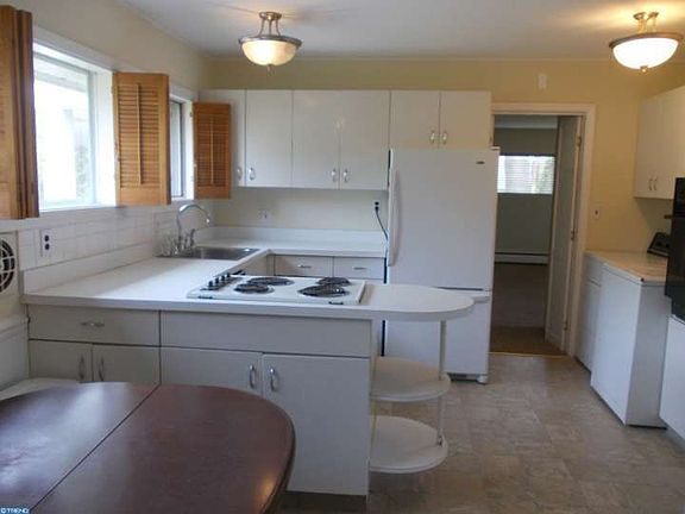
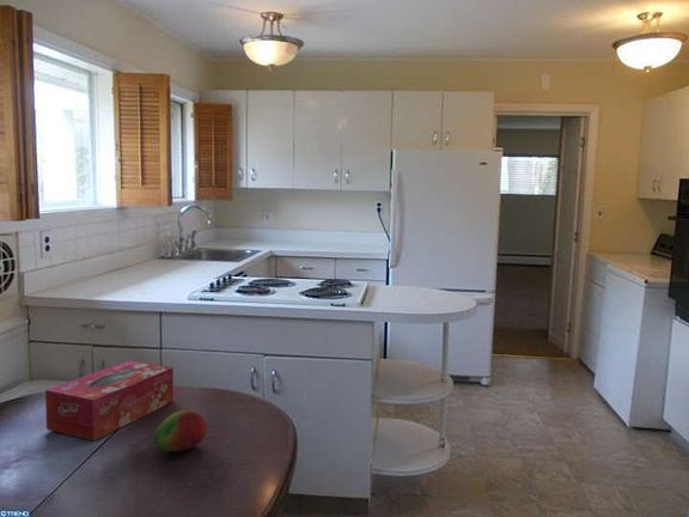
+ tissue box [44,359,175,442]
+ fruit [153,408,208,452]
